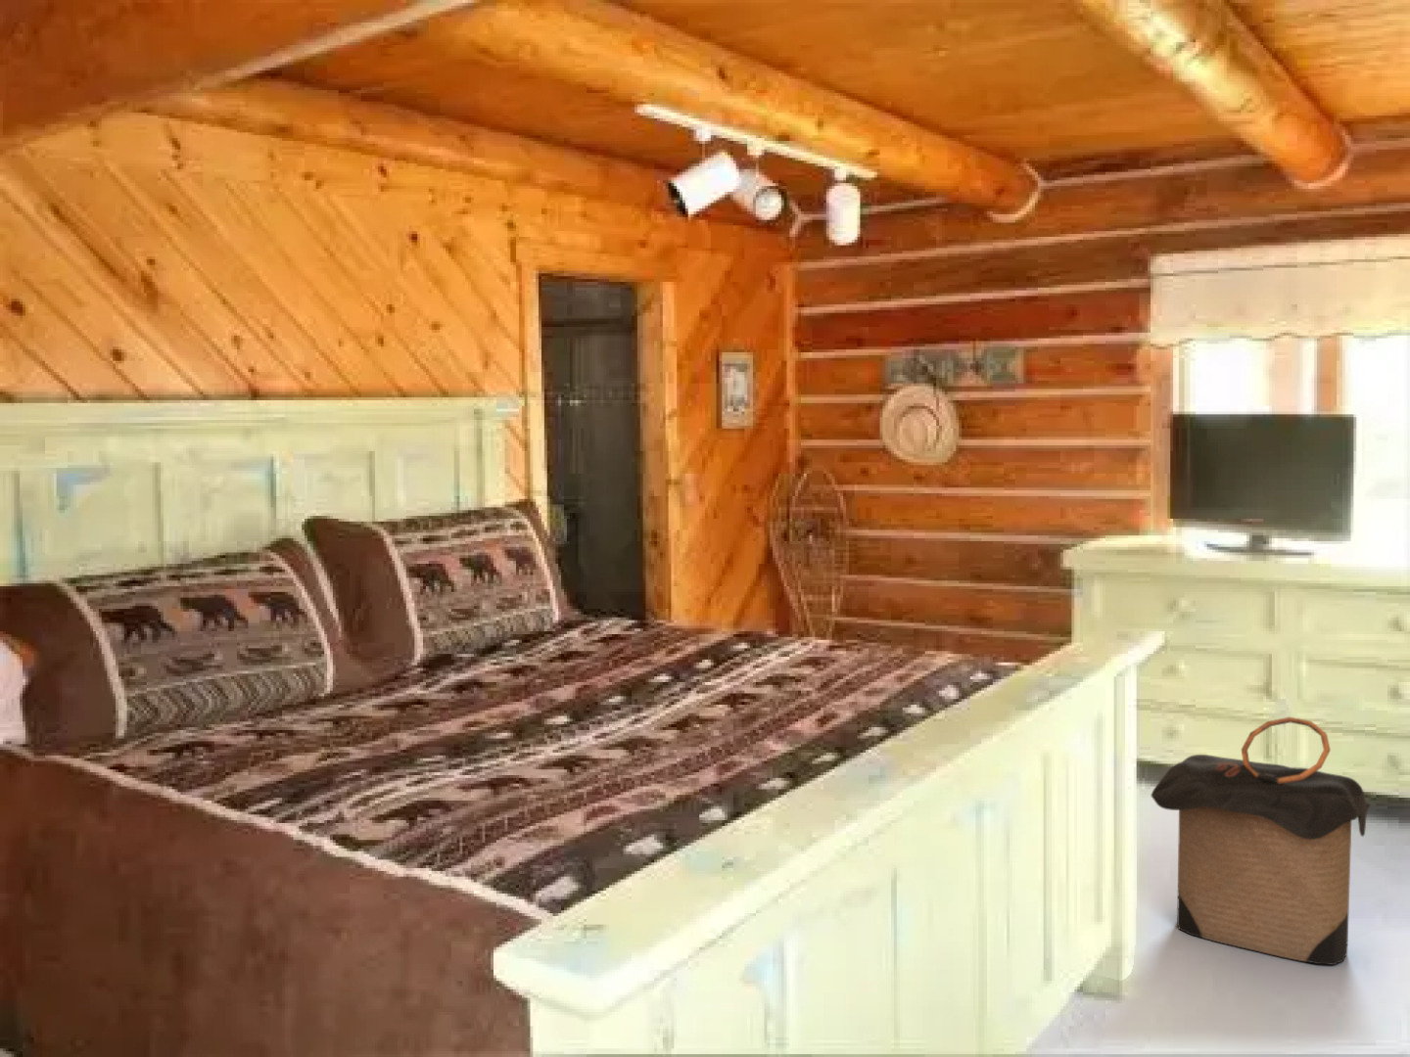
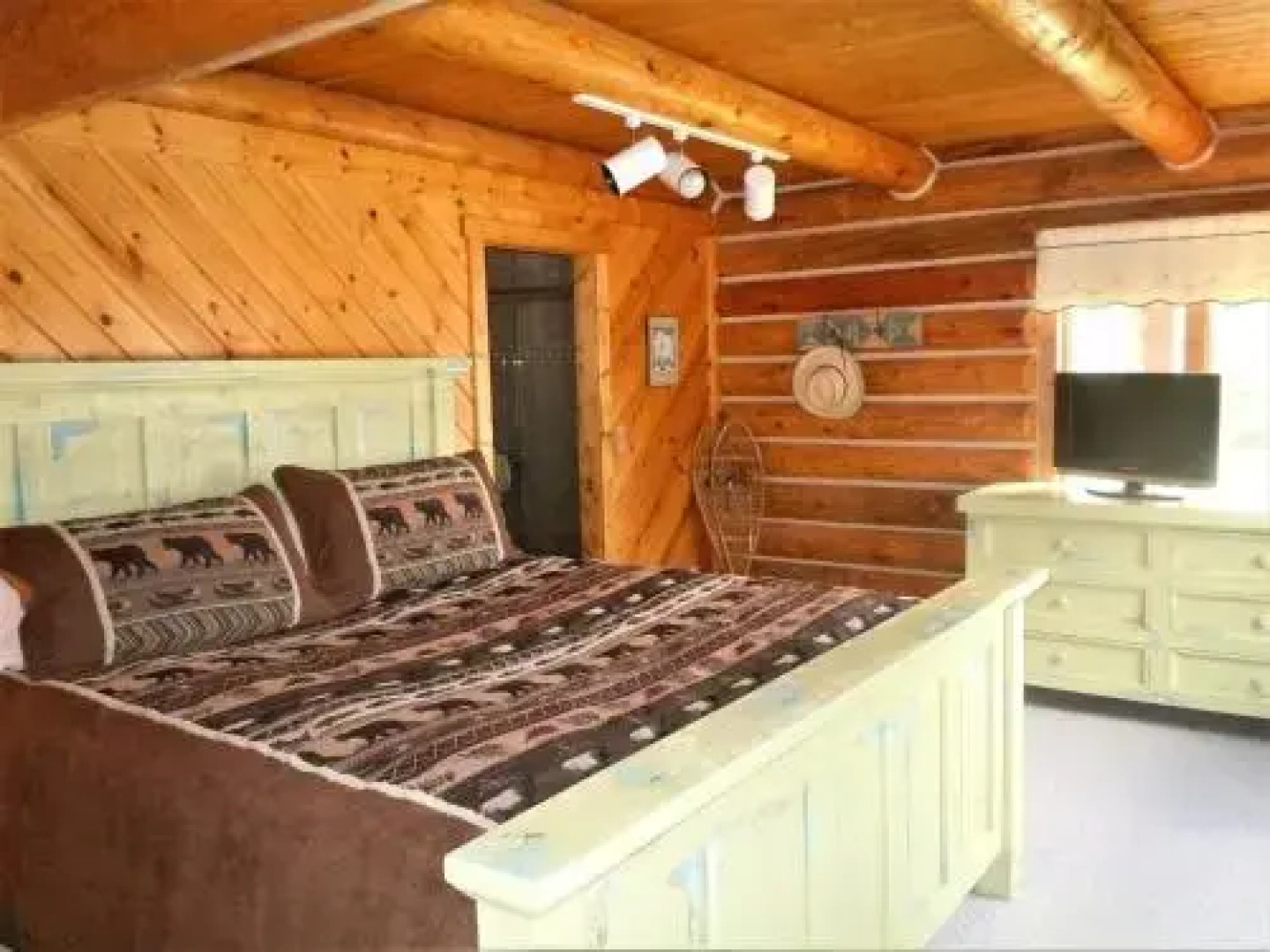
- laundry hamper [1149,716,1373,966]
